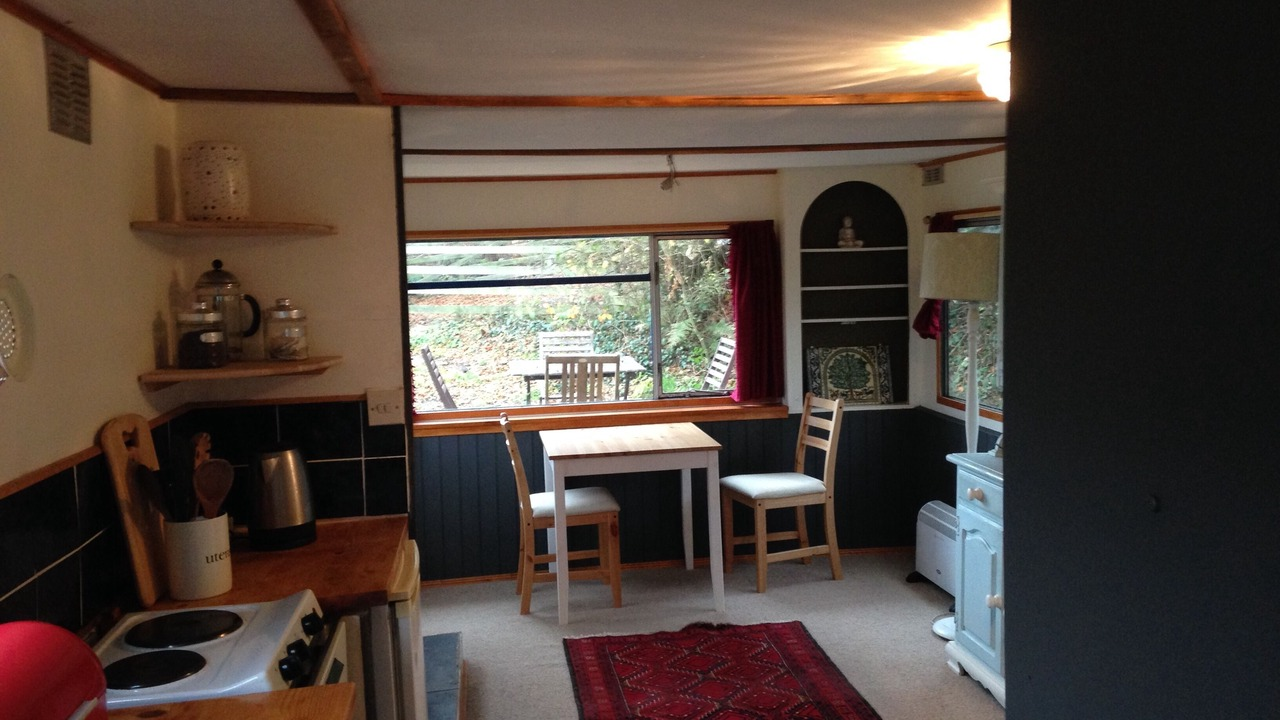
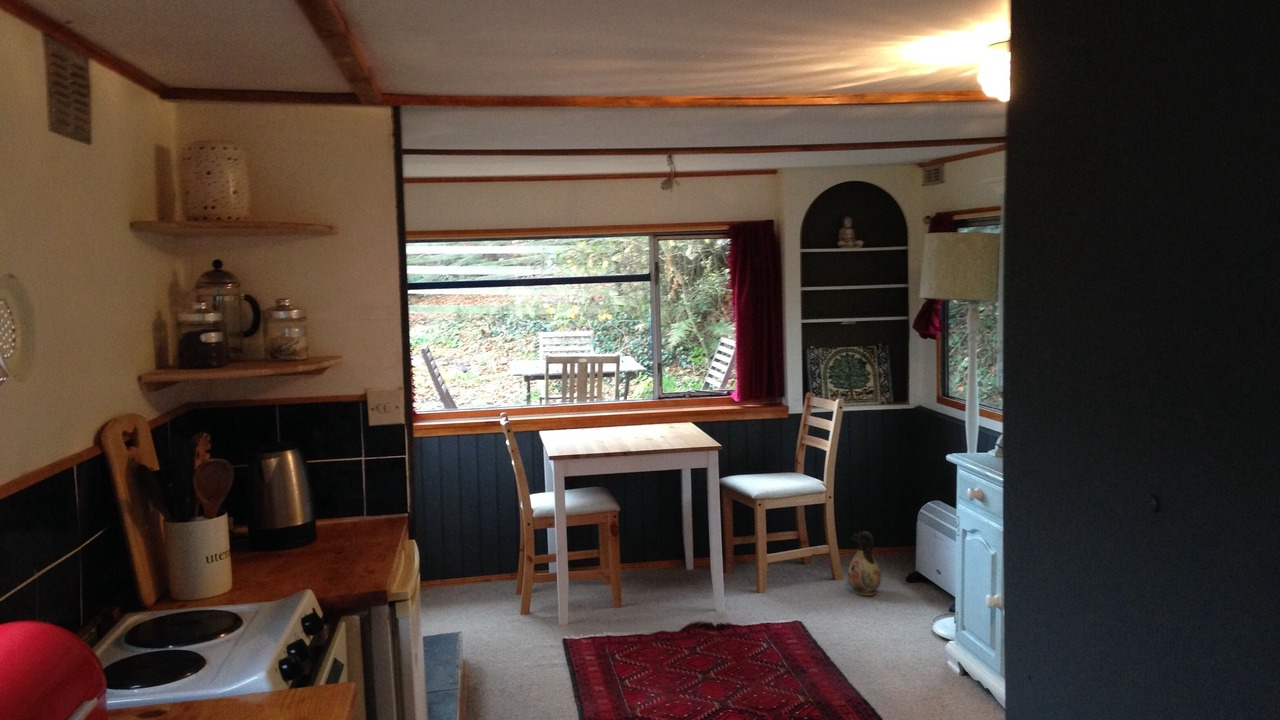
+ ceramic jug [846,530,882,597]
